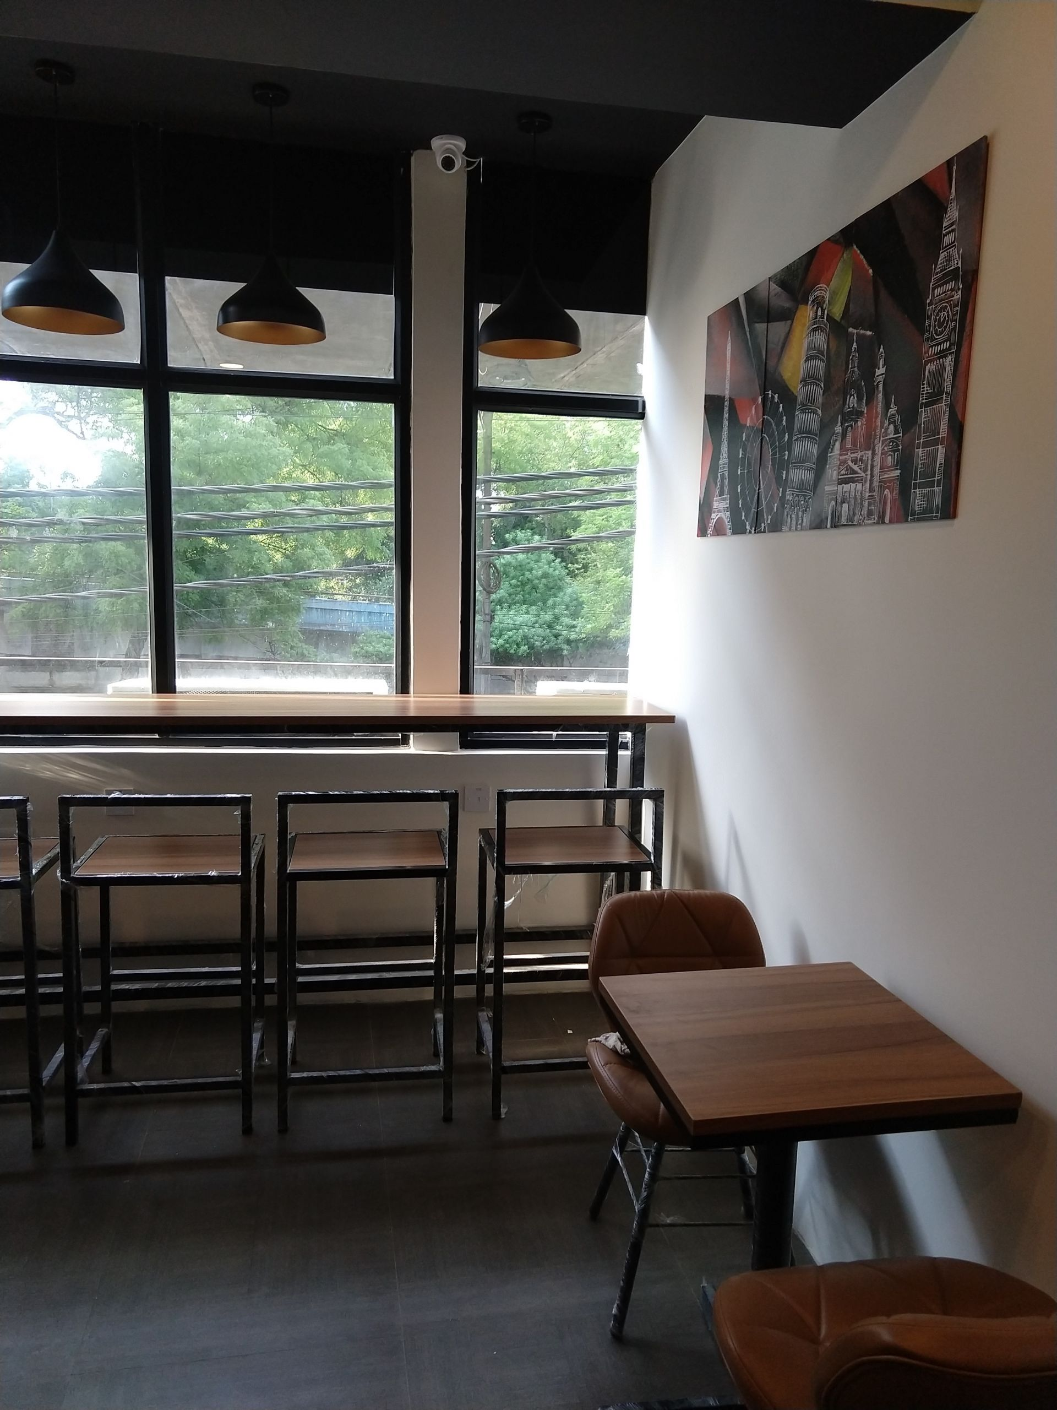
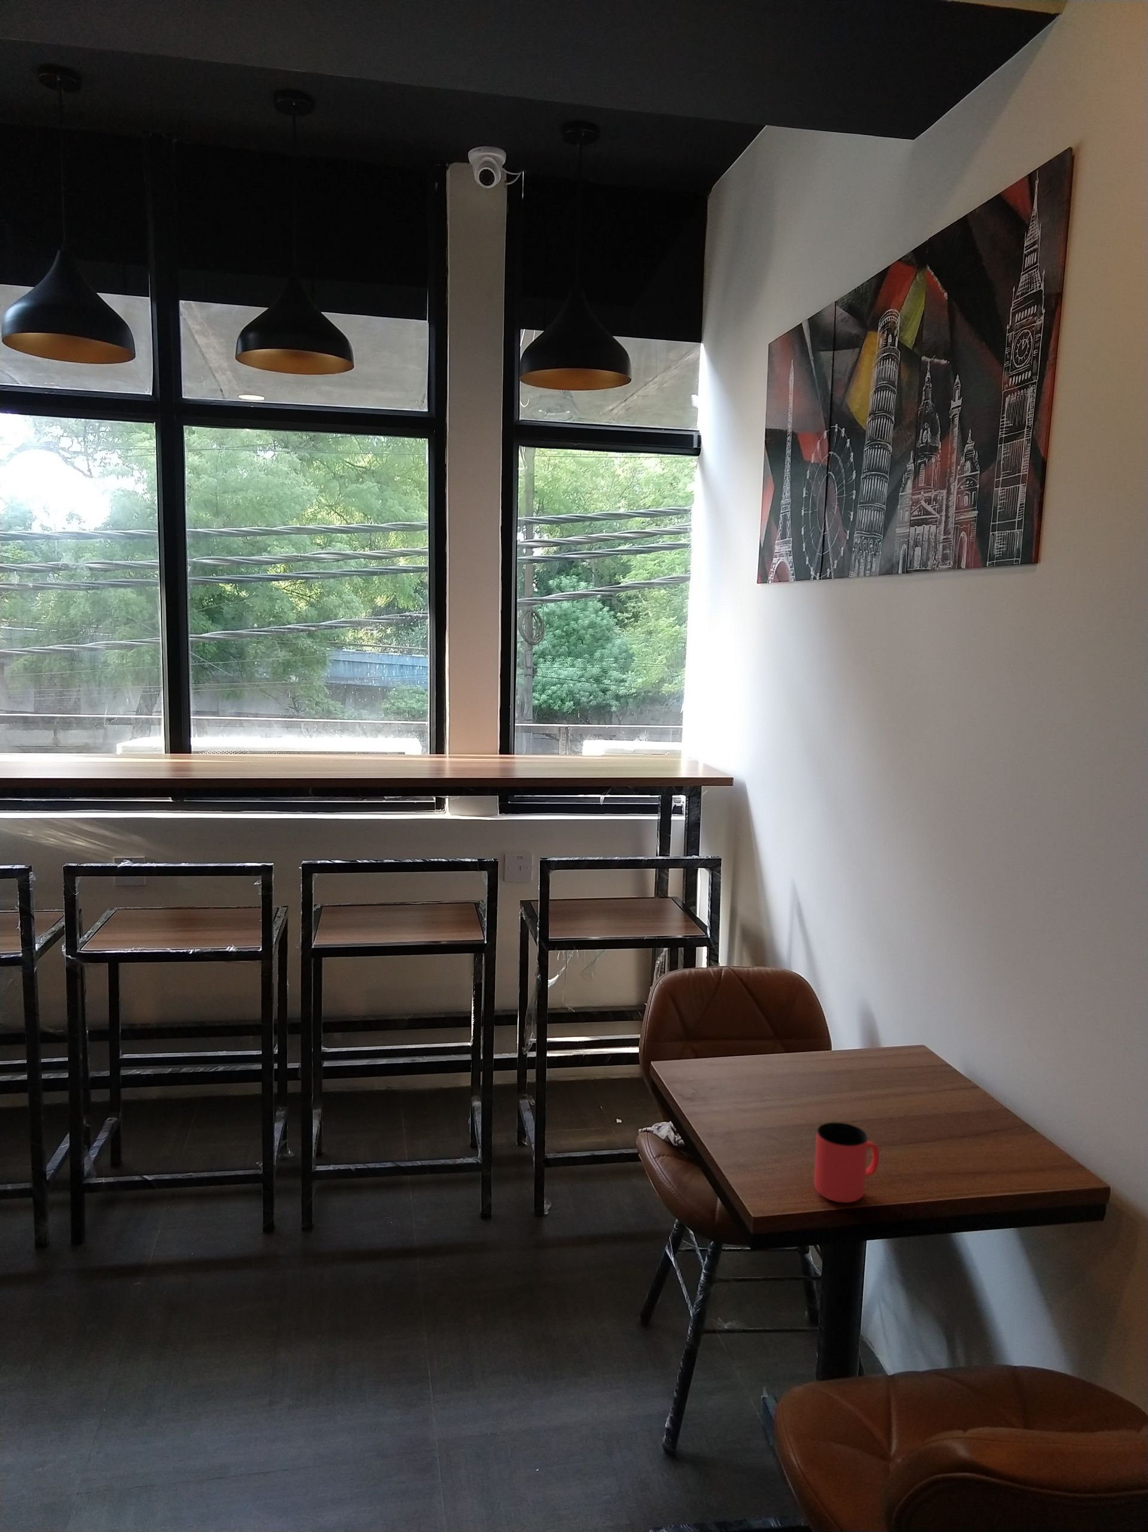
+ cup [813,1122,880,1204]
